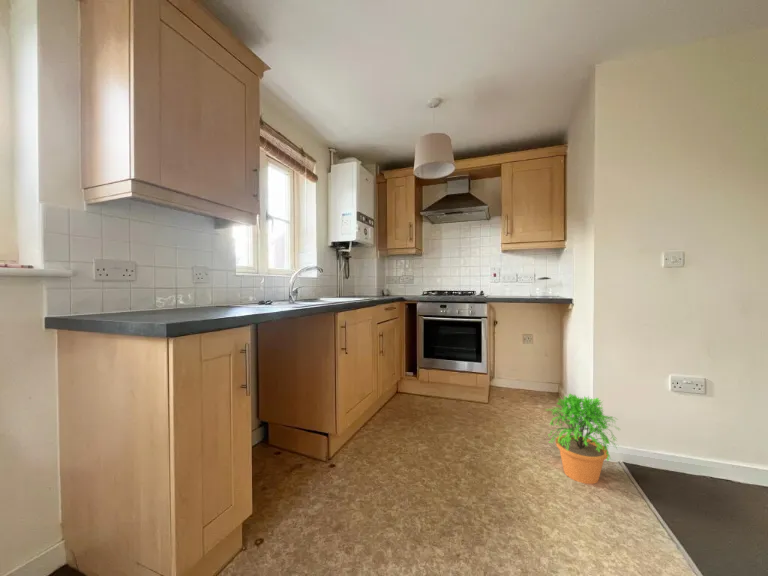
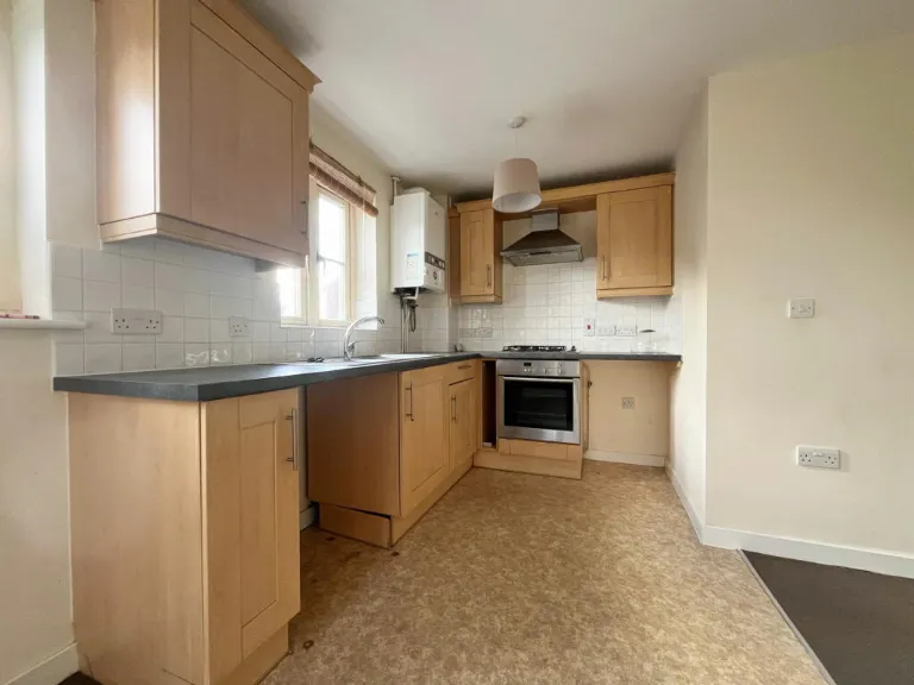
- potted plant [545,392,620,485]
